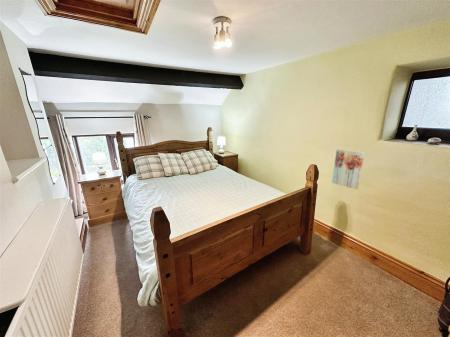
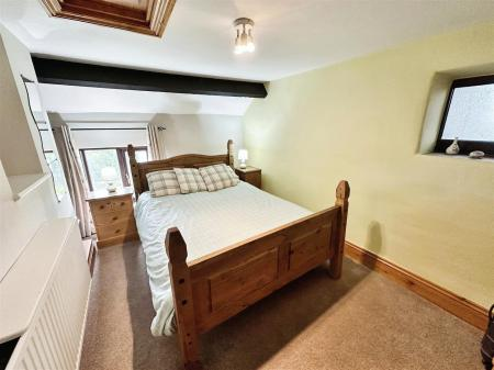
- wall art [331,148,365,190]
